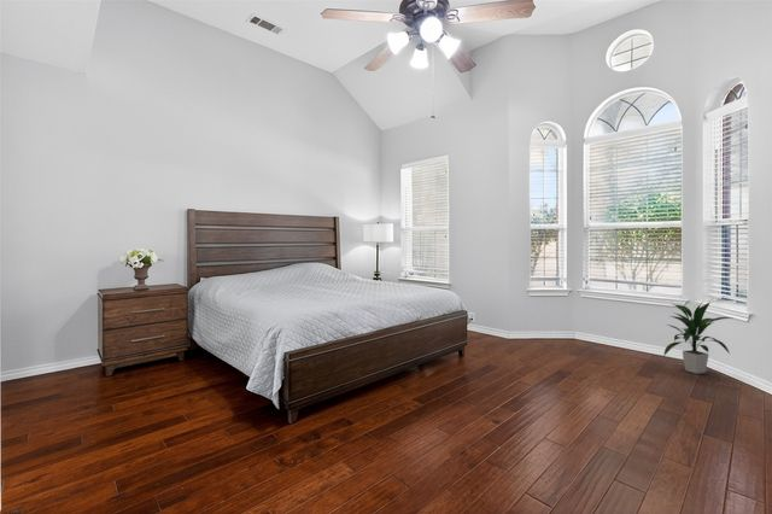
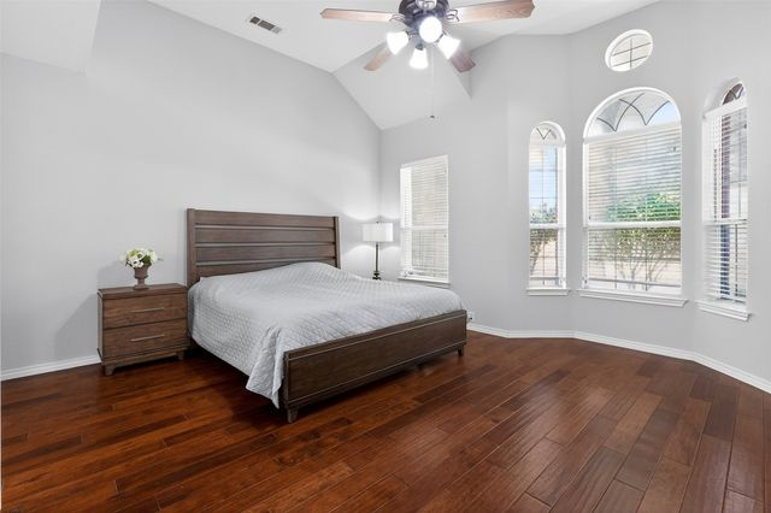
- indoor plant [662,300,733,375]
